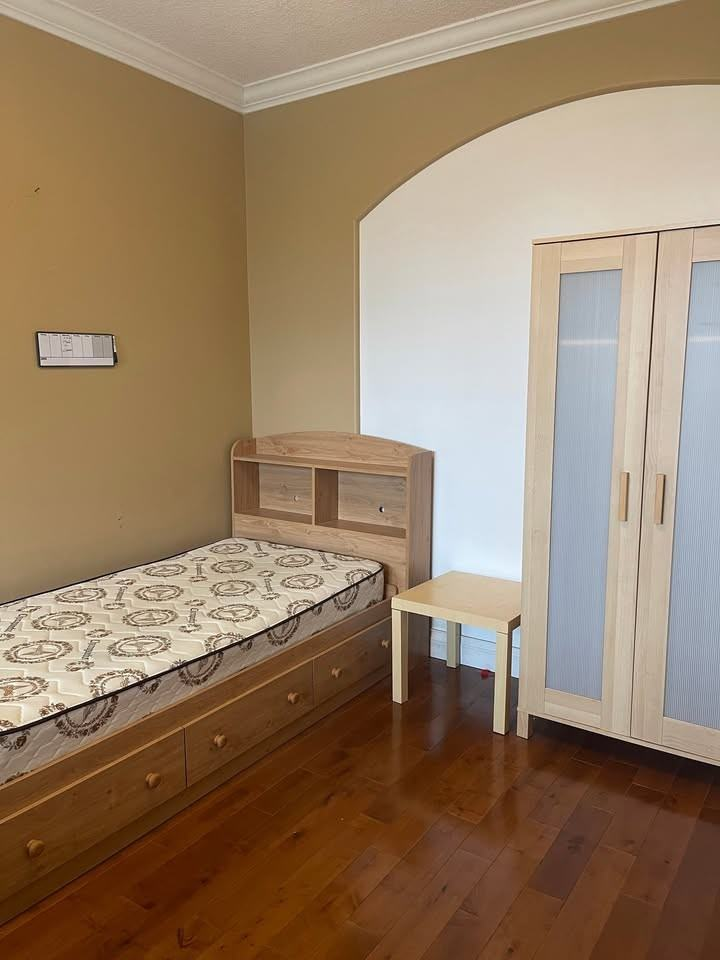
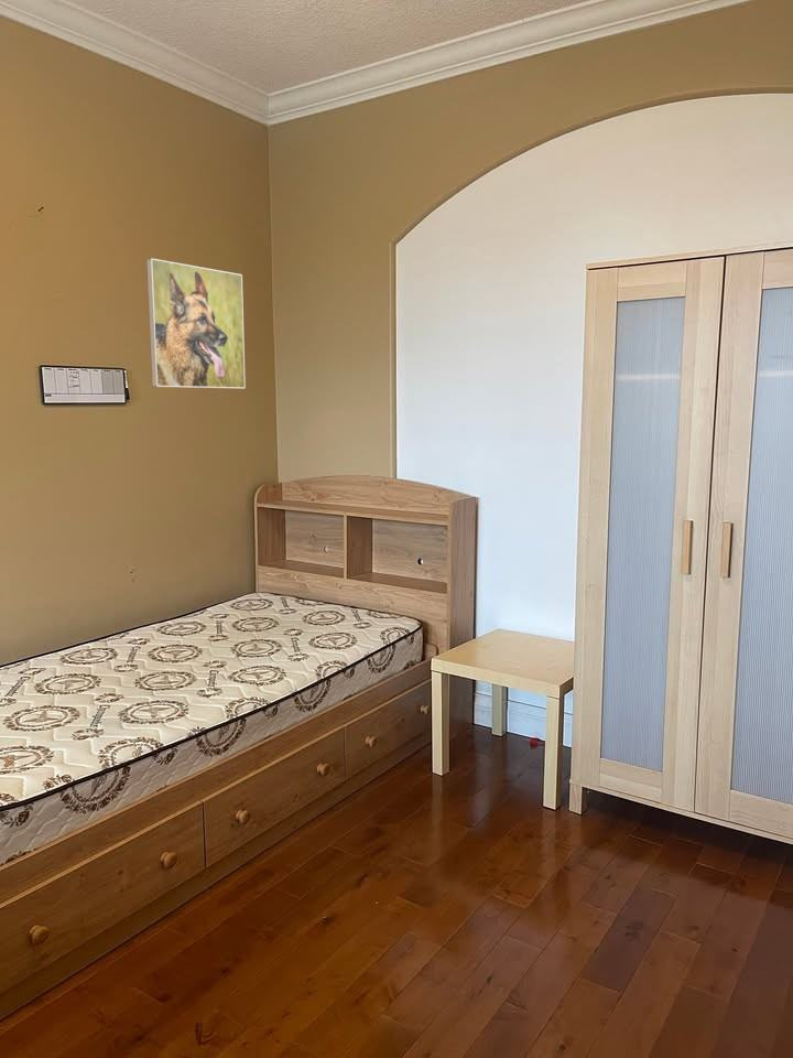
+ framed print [145,257,247,389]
